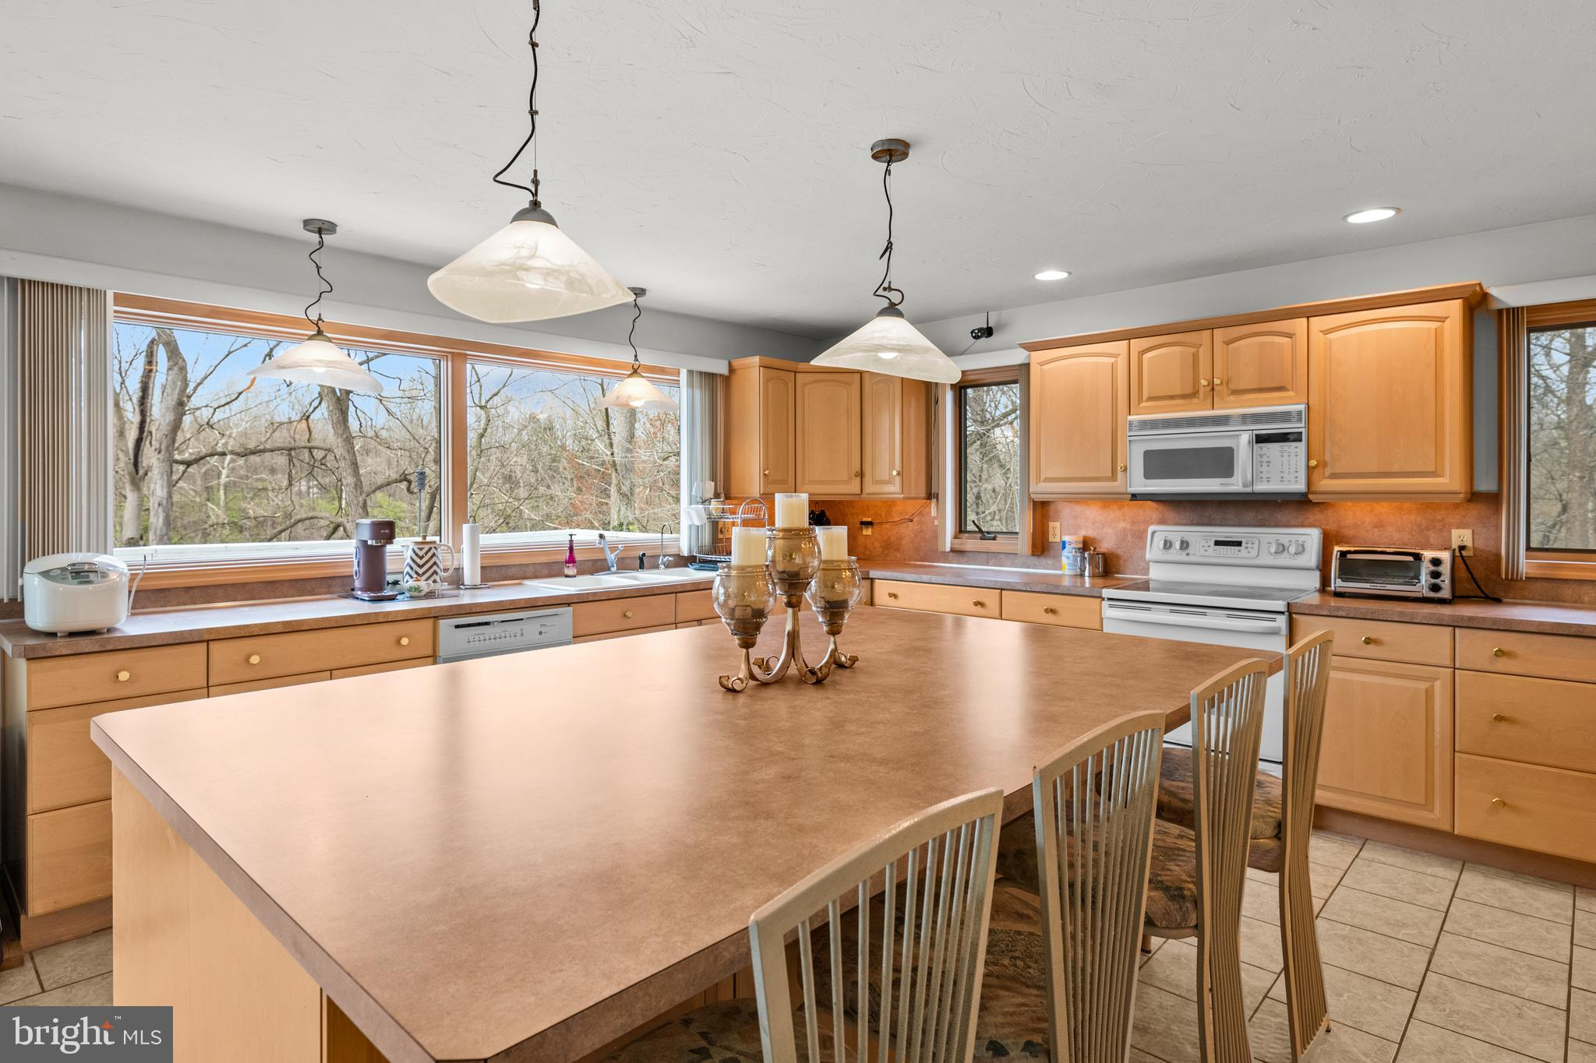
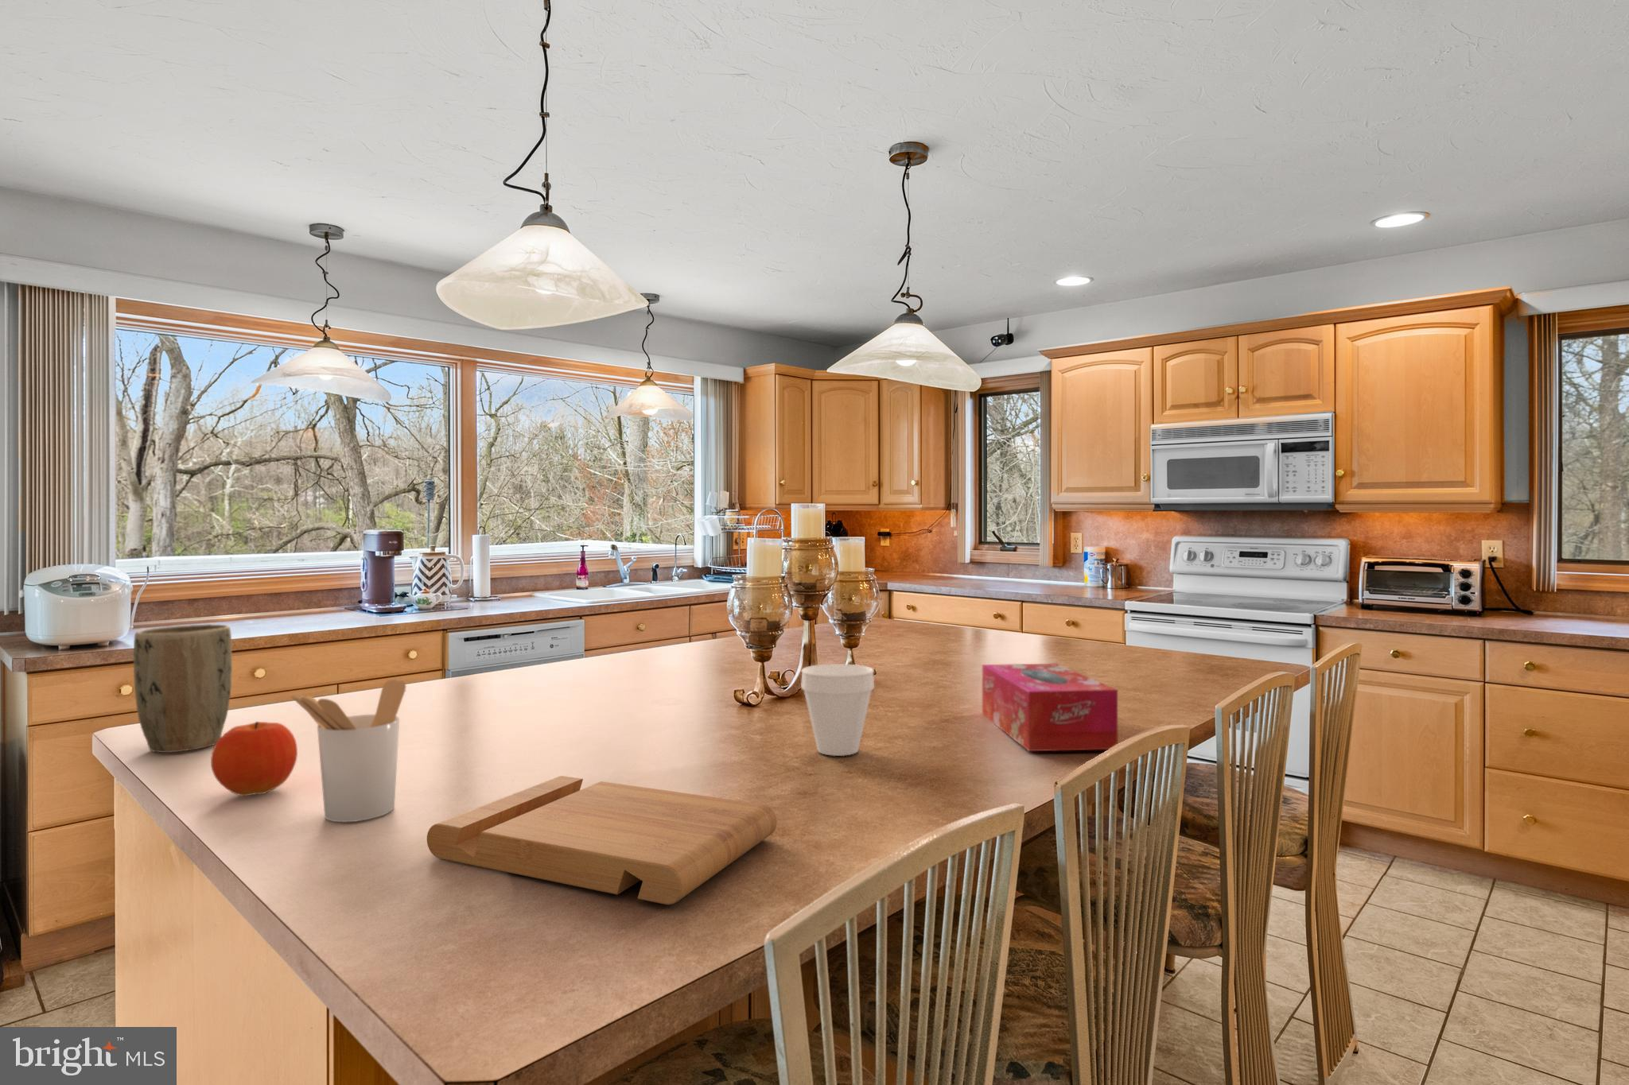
+ utensil holder [291,678,407,822]
+ cutting board [426,775,778,906]
+ tissue box [981,662,1118,752]
+ cup [801,662,874,757]
+ fruit [210,721,298,797]
+ plant pot [133,624,233,753]
